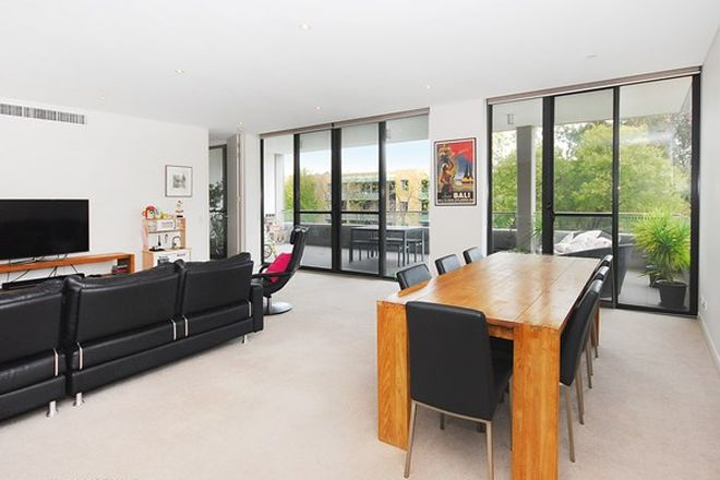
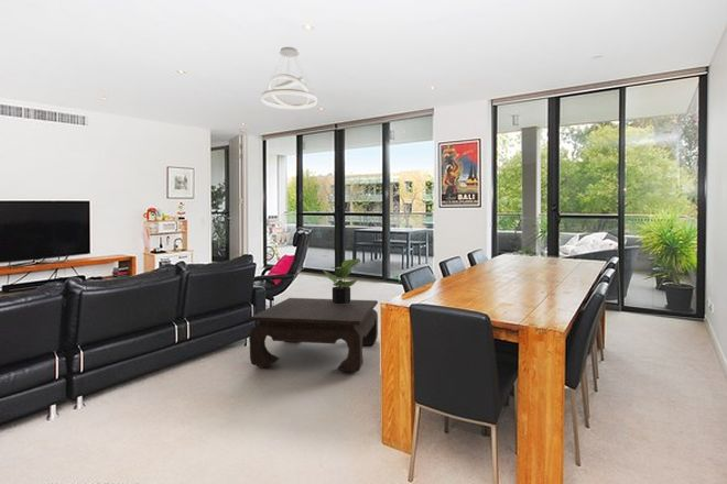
+ coffee table [248,297,379,373]
+ pendant light [260,46,318,110]
+ potted plant [323,257,361,304]
